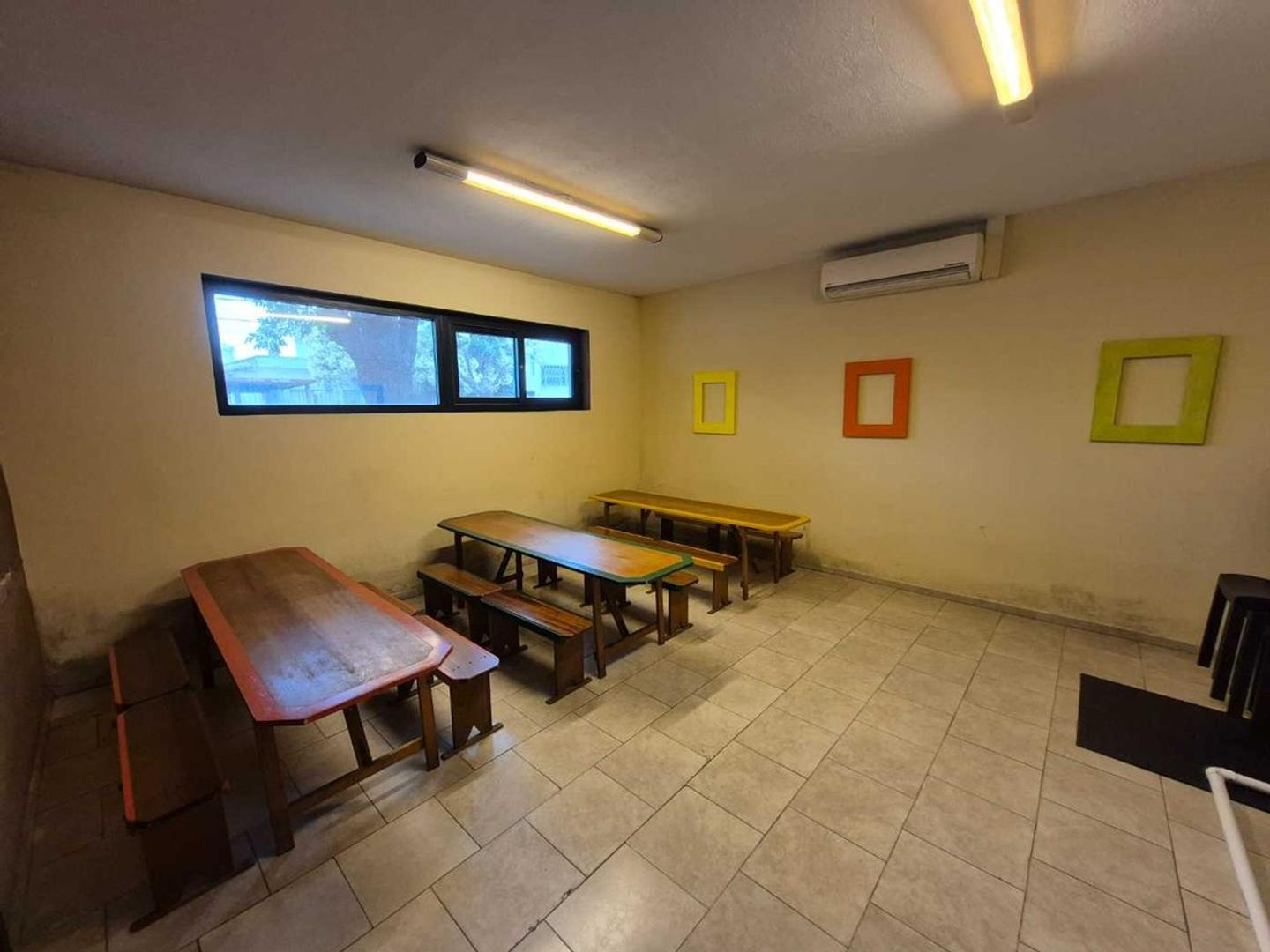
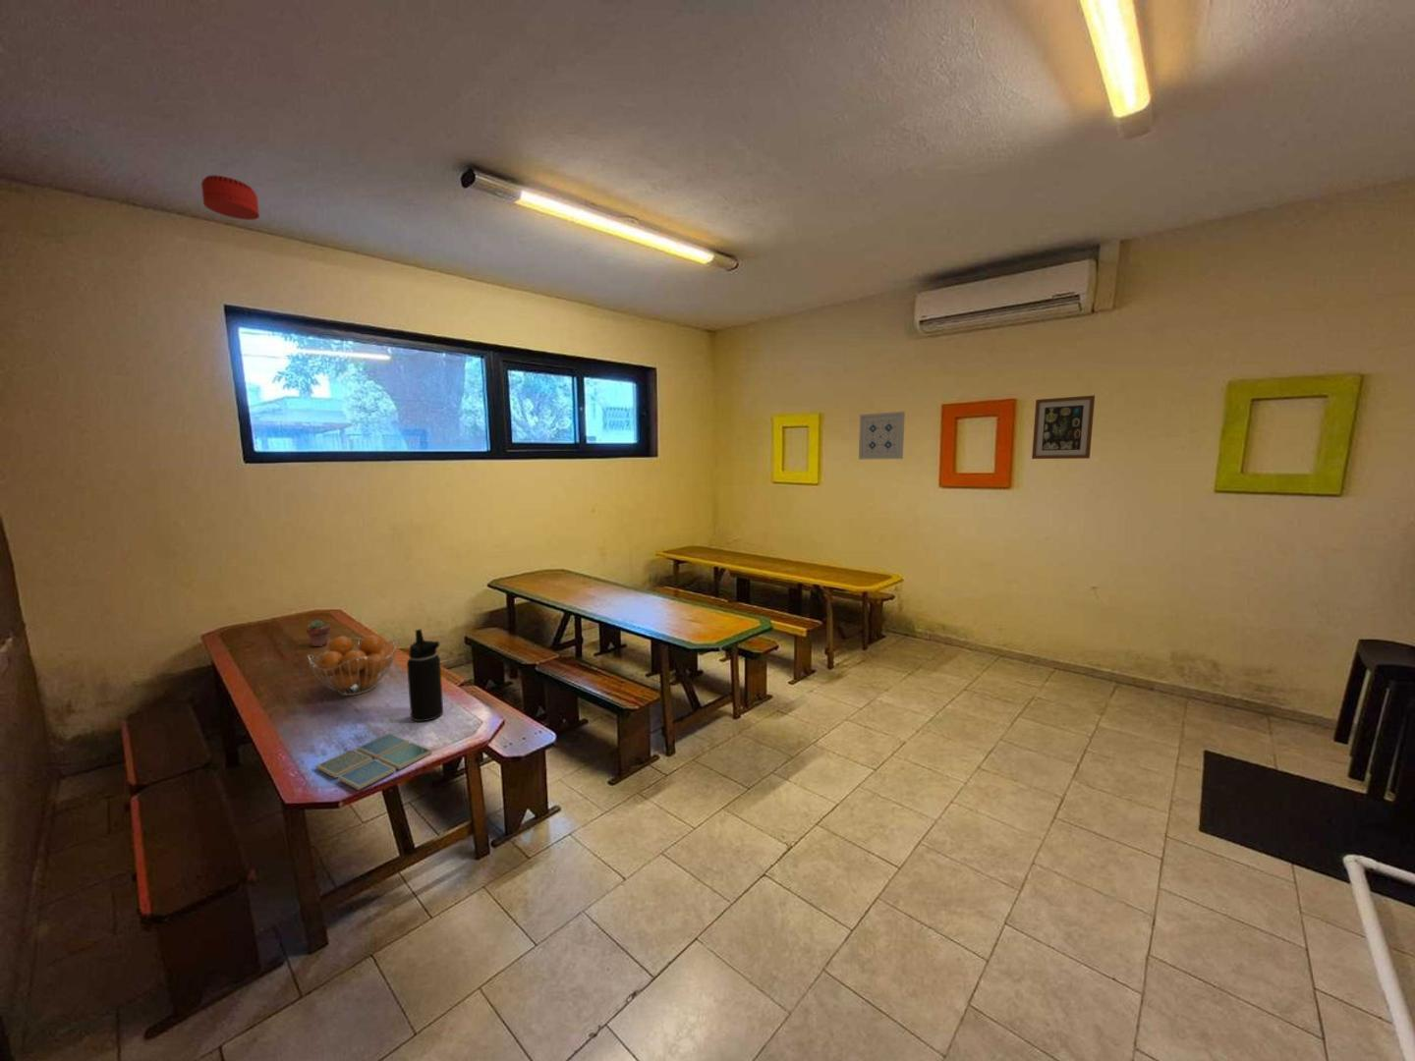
+ wall art [858,410,906,460]
+ potted succulent [305,619,331,648]
+ drink coaster [314,732,433,791]
+ fruit basket [306,634,398,697]
+ water bottle [406,627,445,722]
+ smoke detector [201,174,261,221]
+ wall art [1031,393,1095,460]
